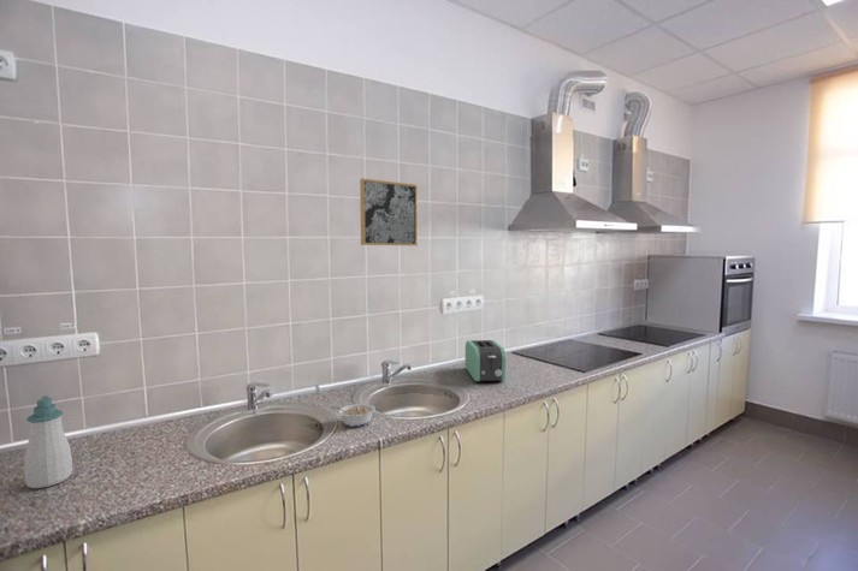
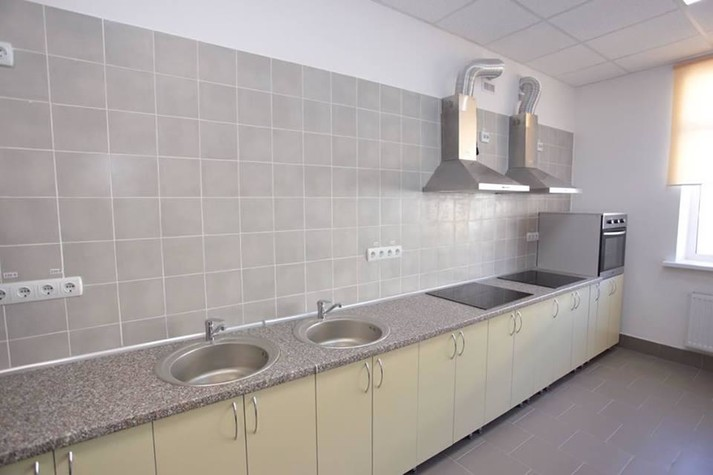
- soap bottle [23,394,73,489]
- legume [331,403,377,428]
- wall art [359,178,419,246]
- toaster [464,339,508,382]
